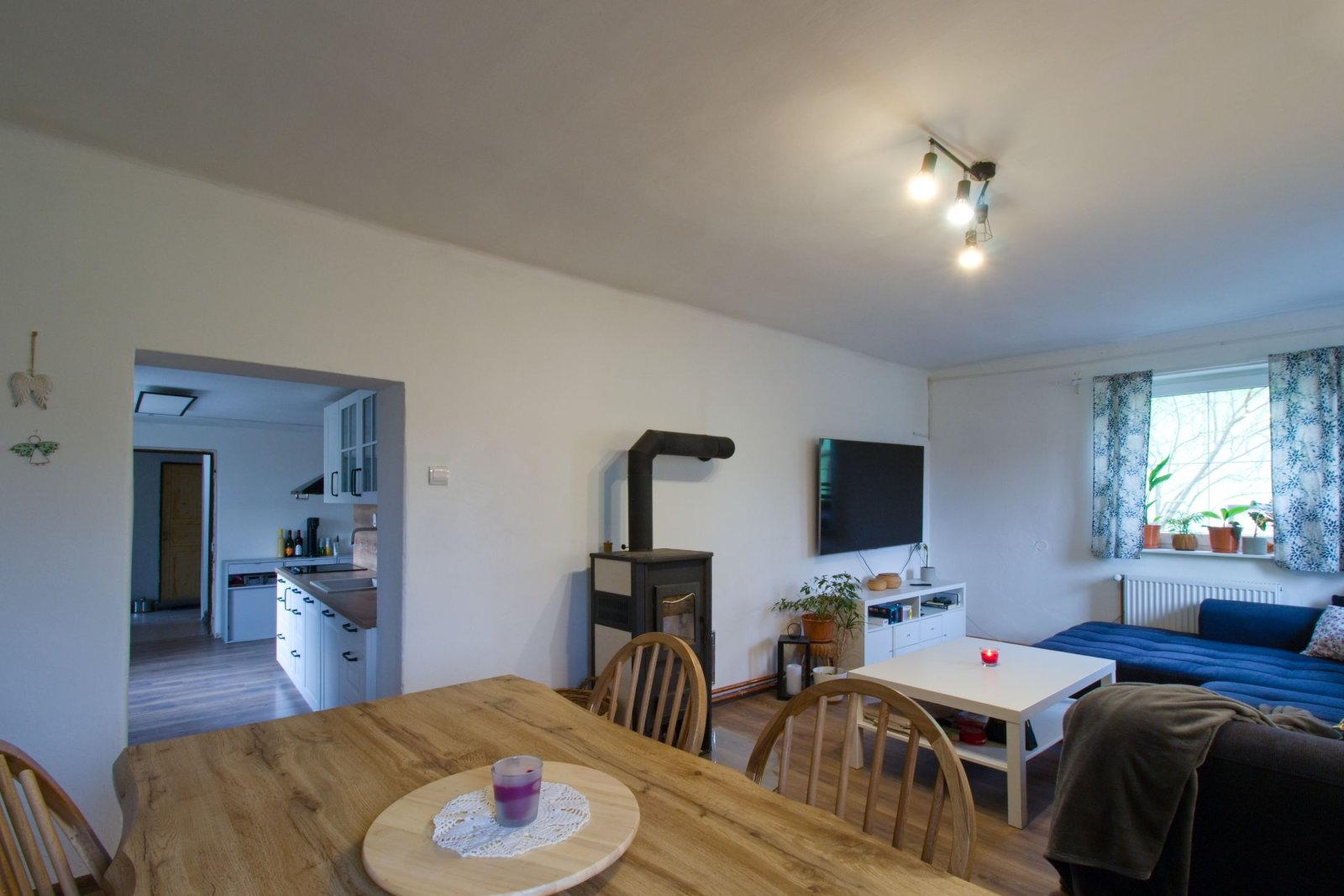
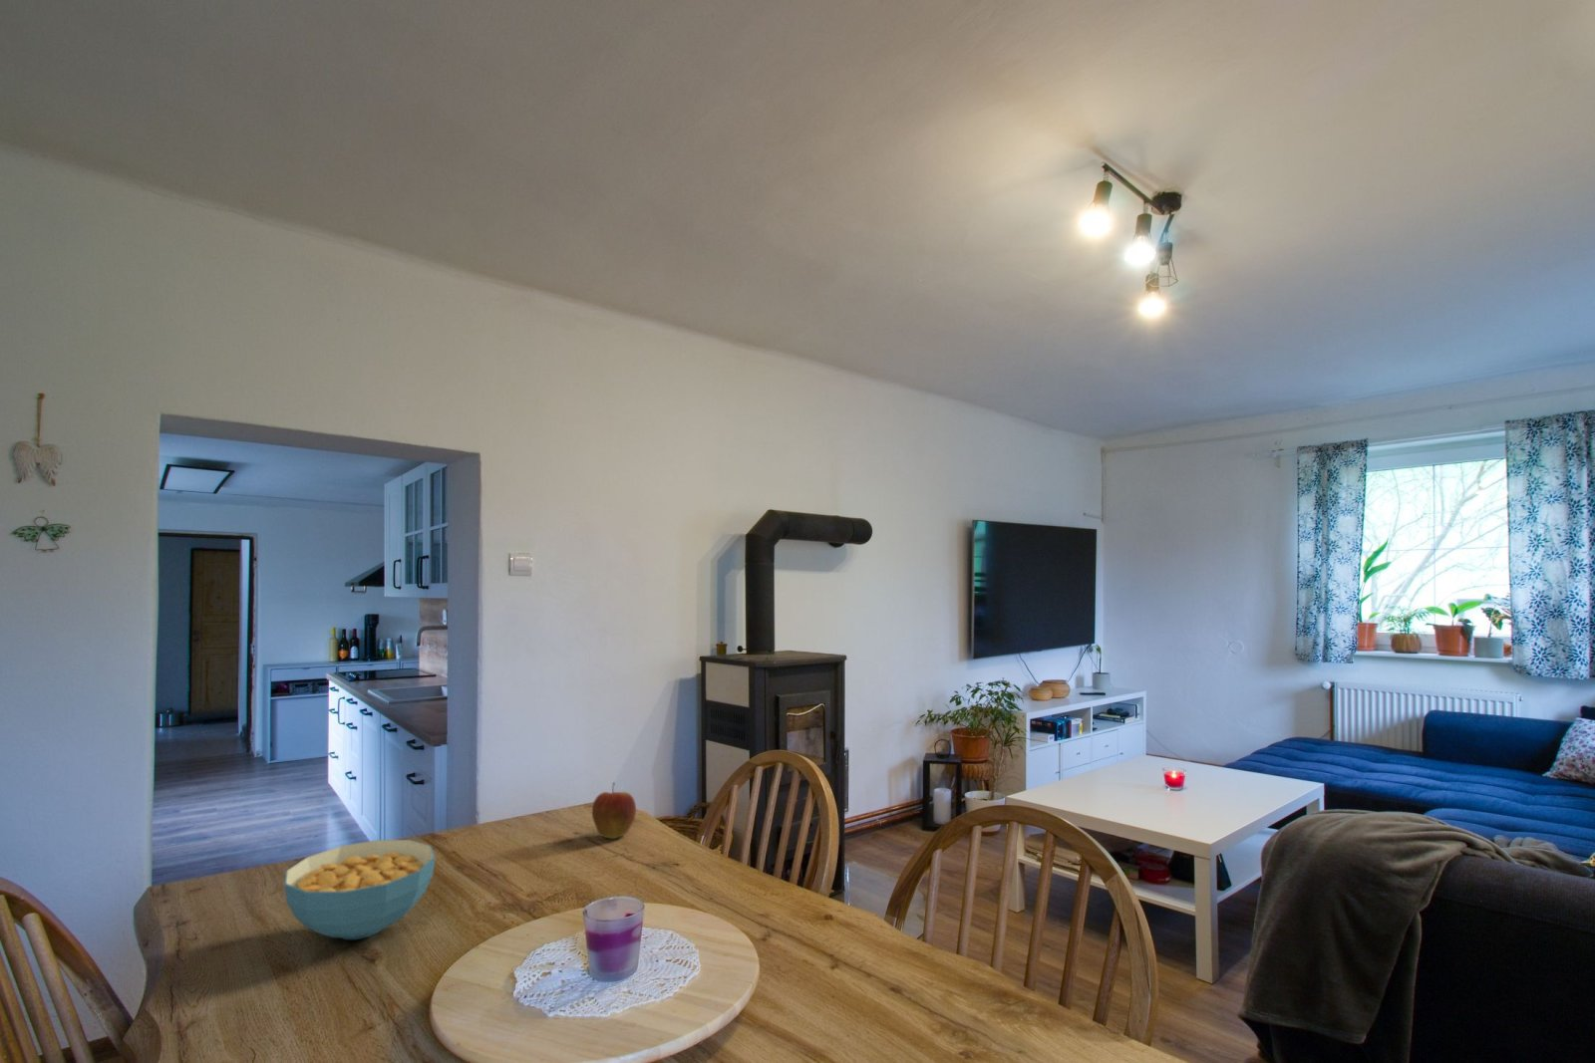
+ apple [591,781,637,840]
+ cereal bowl [284,839,437,941]
